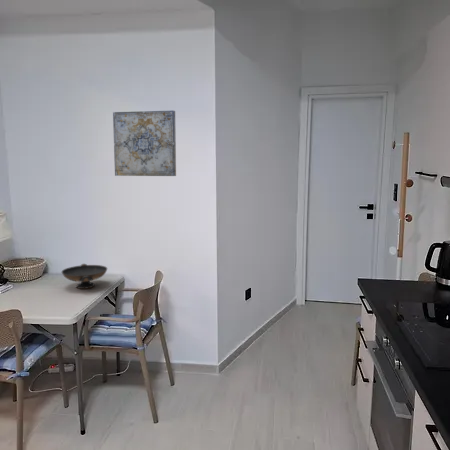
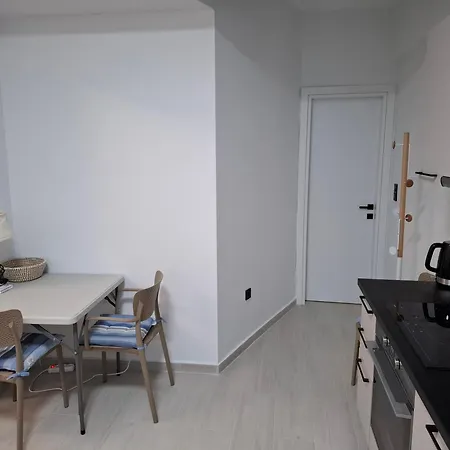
- wall art [112,109,177,177]
- decorative bowl [61,263,108,290]
